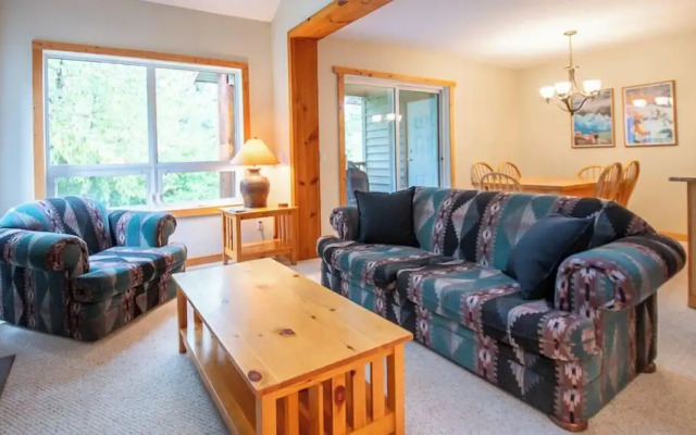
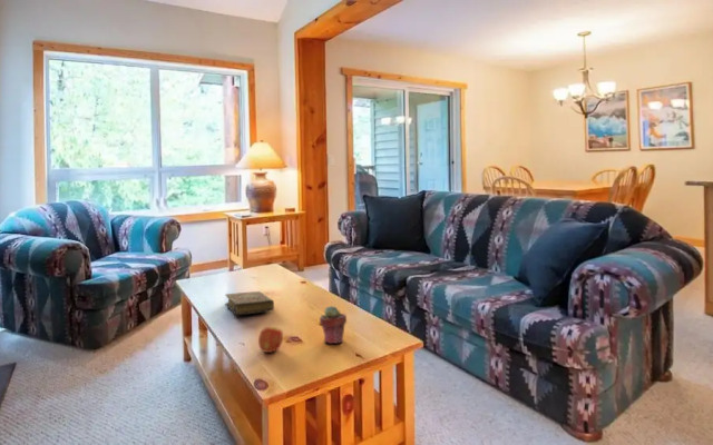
+ fruit [257,325,284,354]
+ potted succulent [319,305,348,345]
+ book [224,290,275,316]
